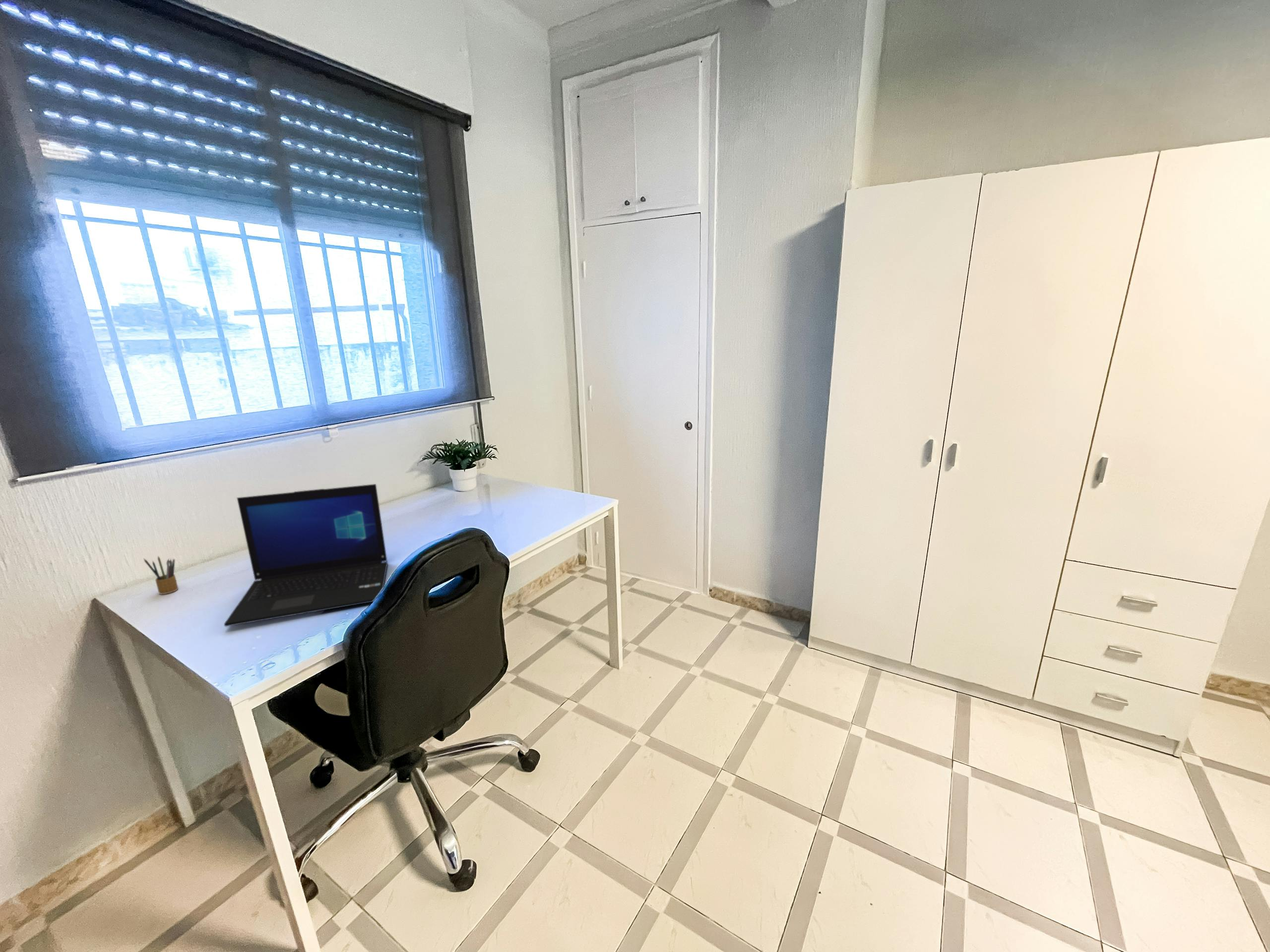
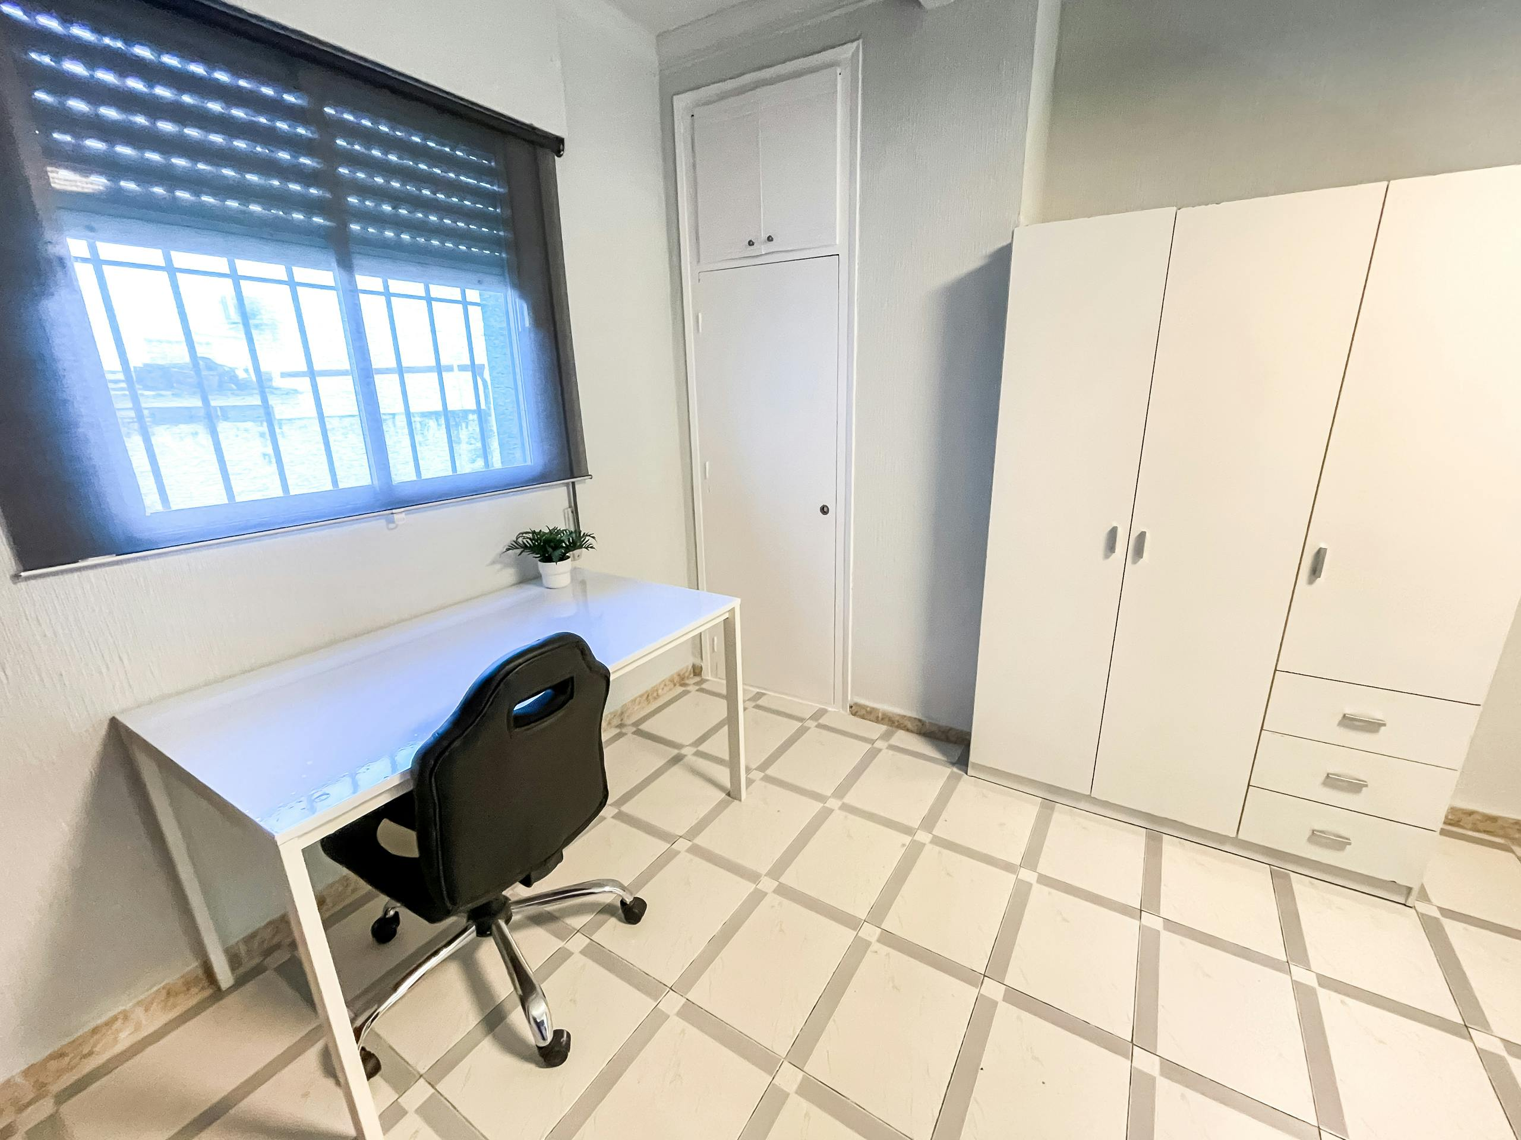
- pencil box [143,555,179,595]
- laptop [224,483,388,627]
